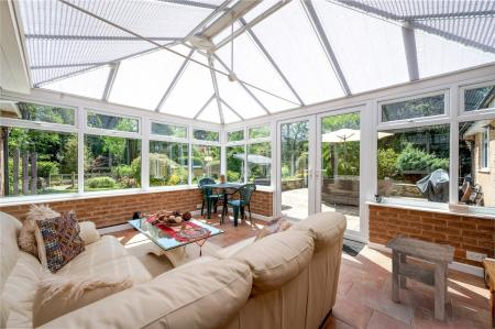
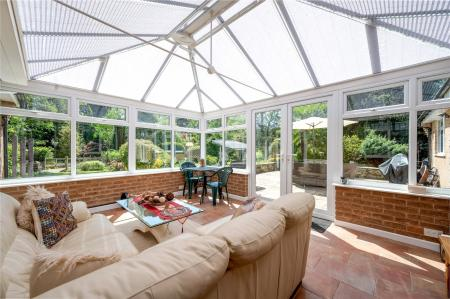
- side table [384,234,457,322]
